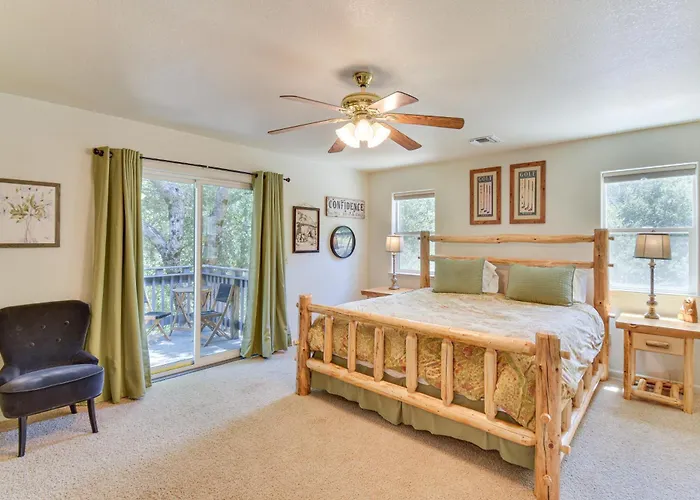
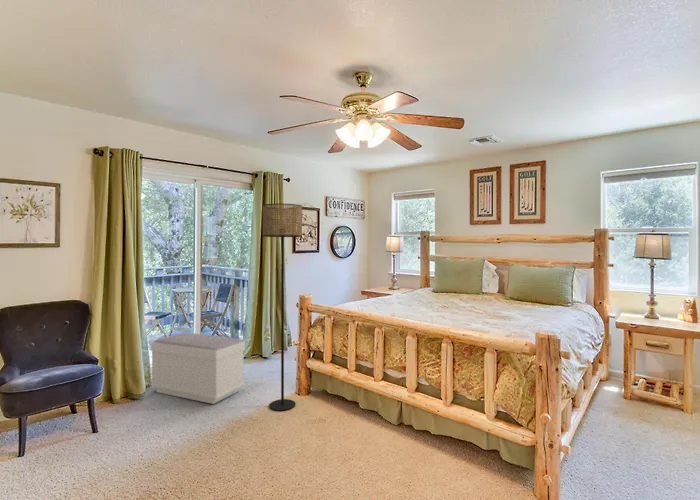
+ bench [150,332,246,405]
+ floor lamp [262,202,303,412]
